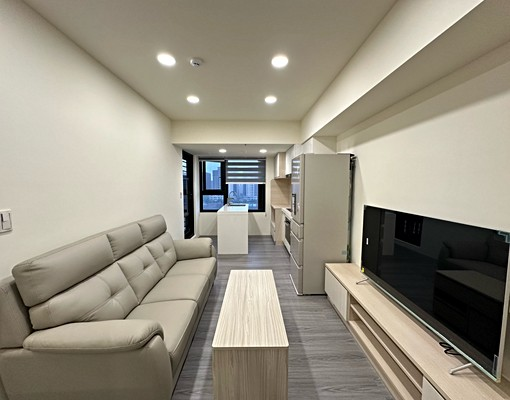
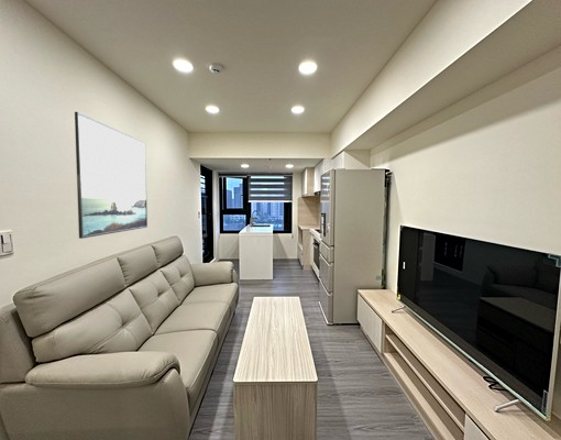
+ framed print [74,111,148,240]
